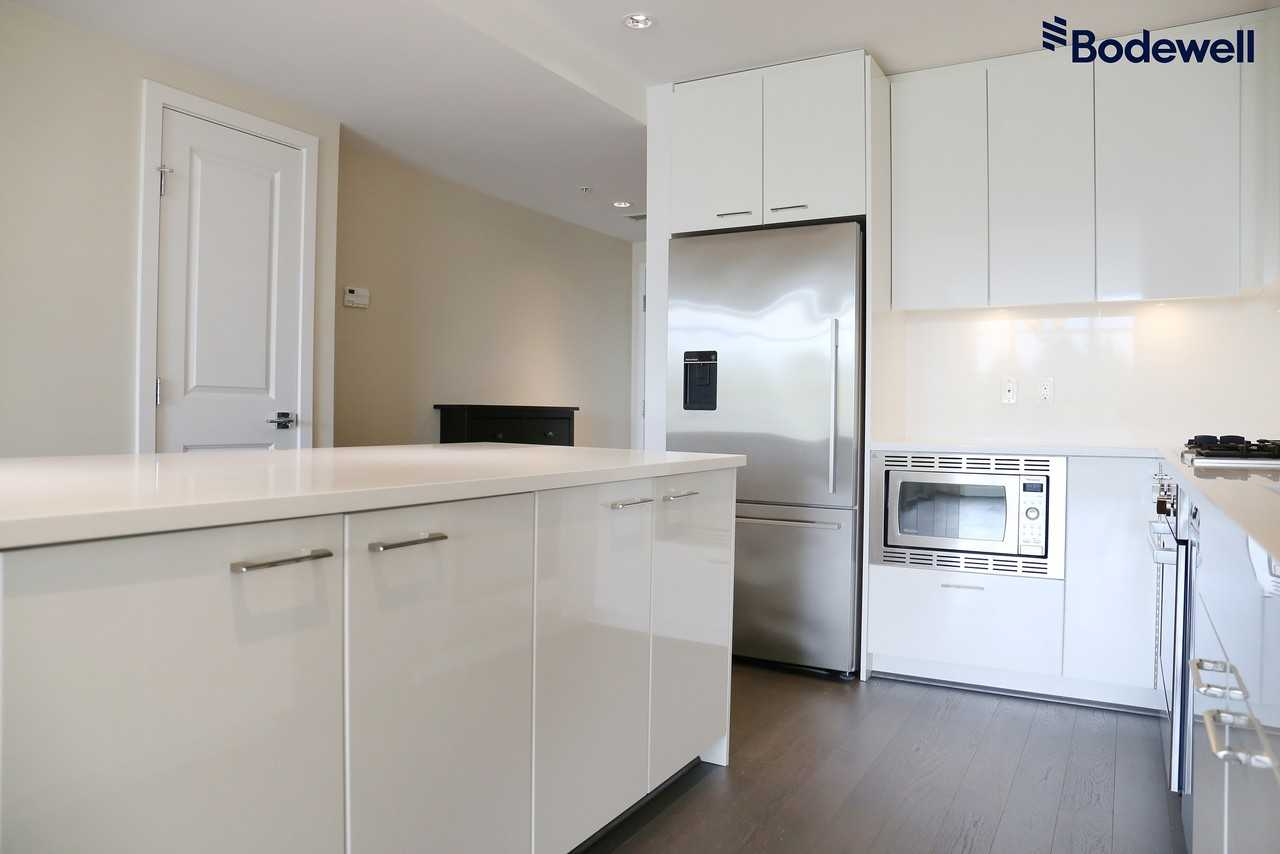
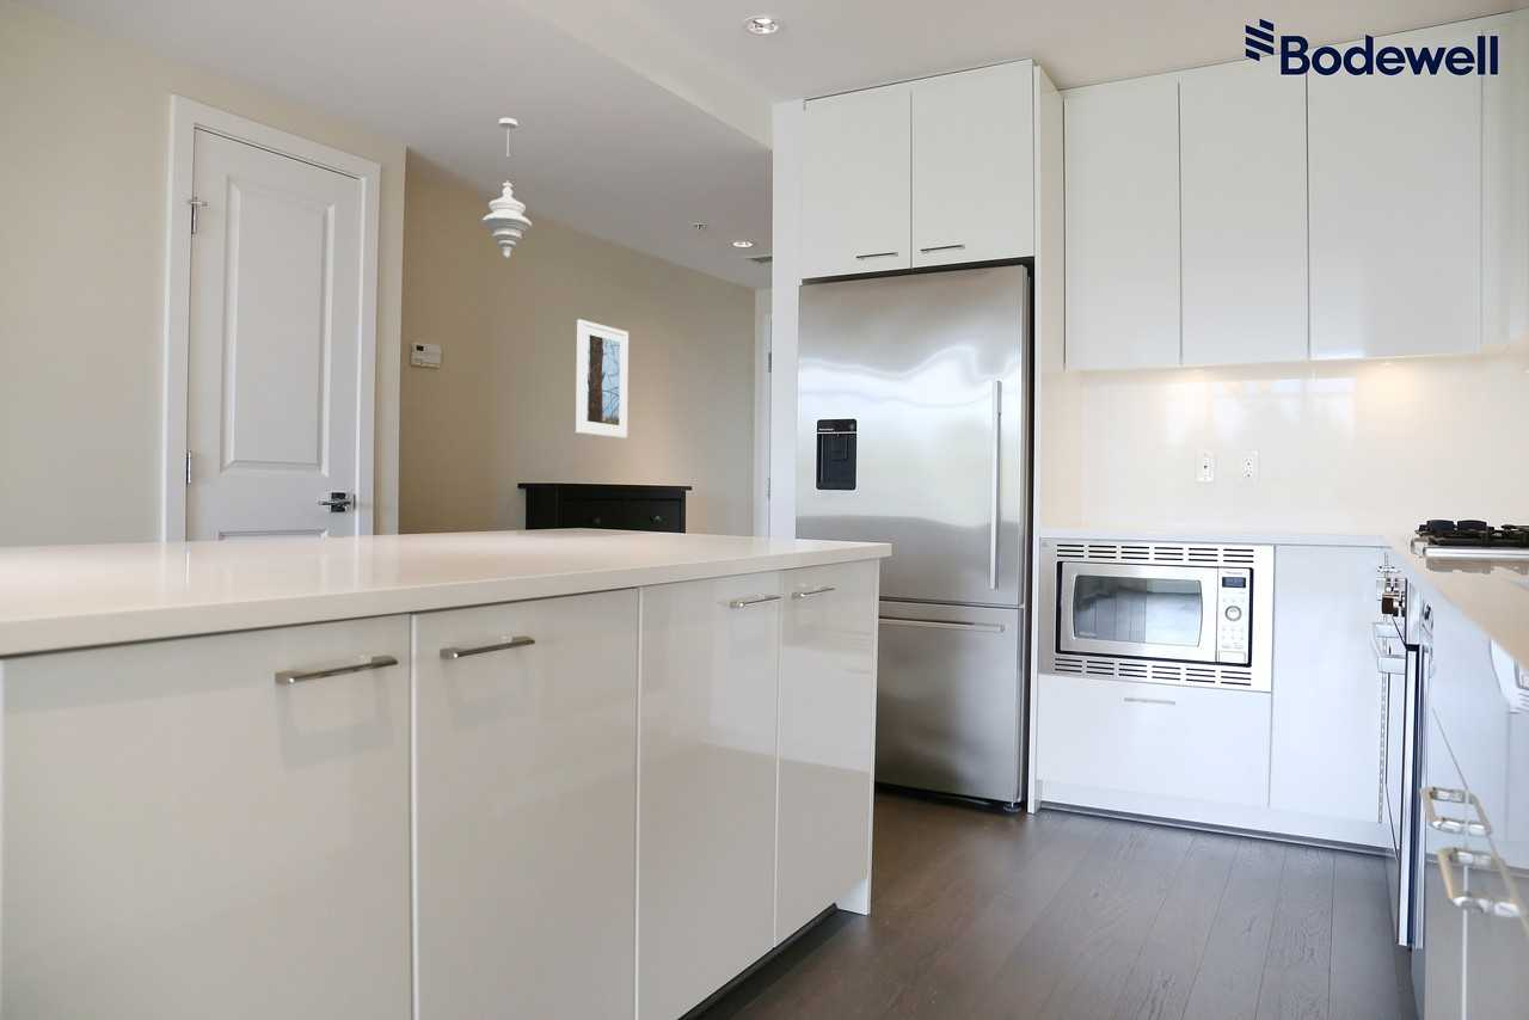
+ pendant light [481,117,533,260]
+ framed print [575,319,630,440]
